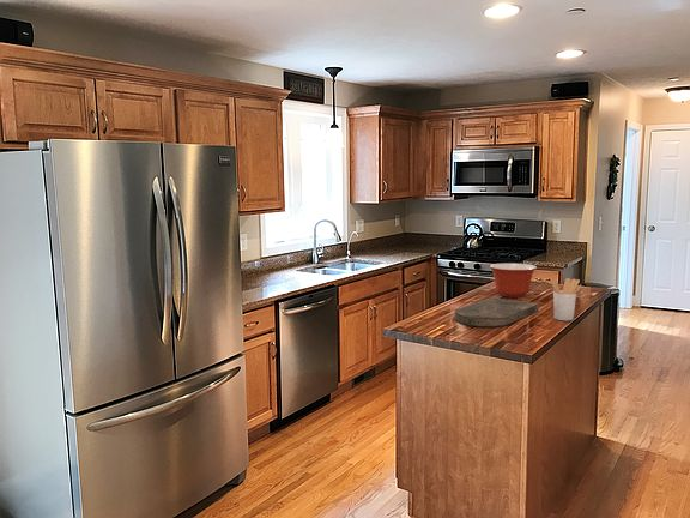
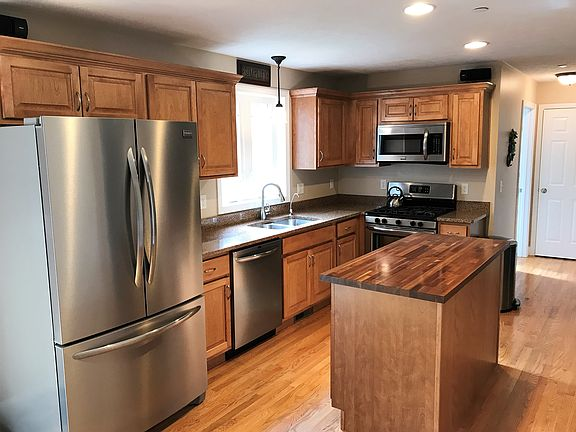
- cutting board [454,296,540,329]
- mixing bowl [489,263,538,299]
- utensil holder [550,277,582,321]
